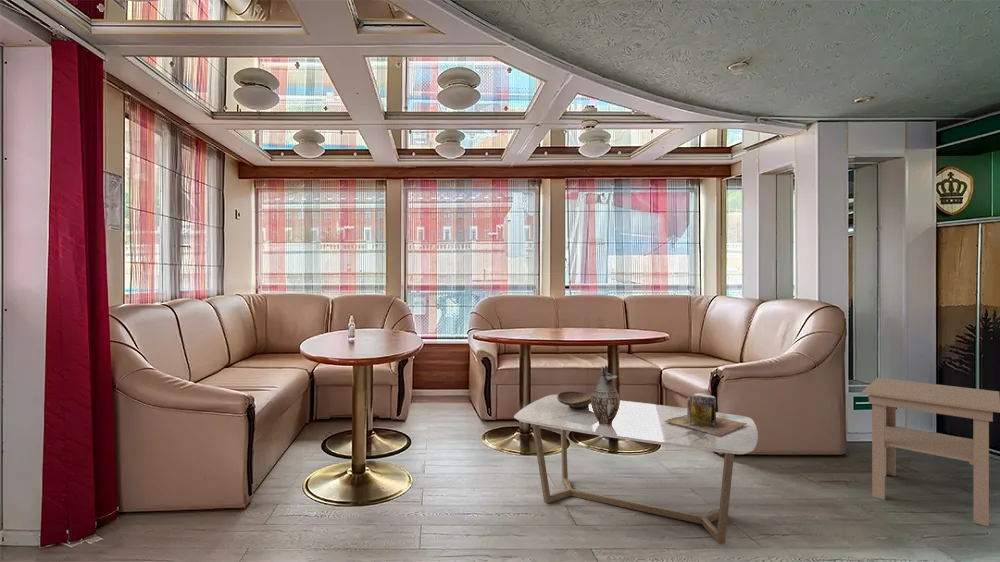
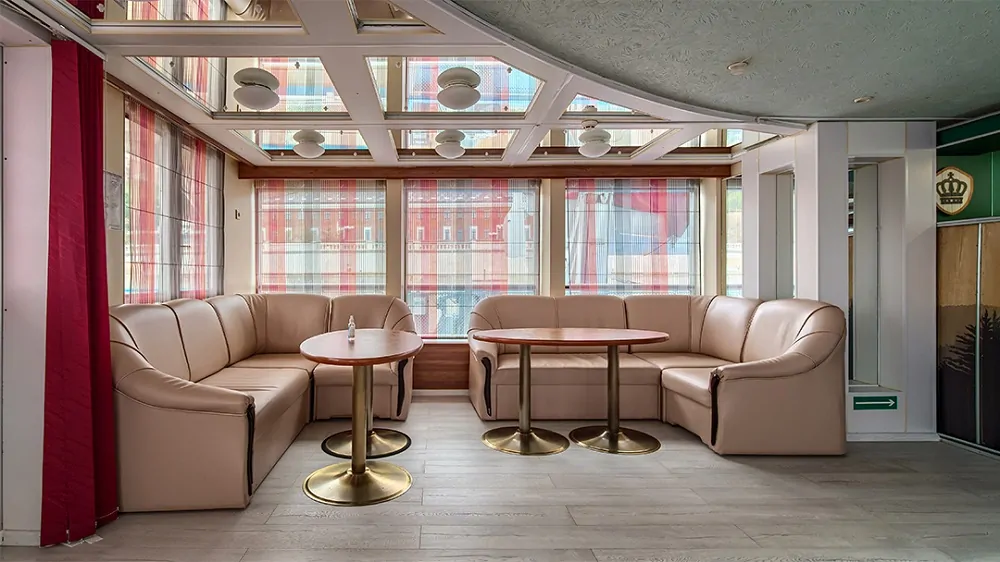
- side table [861,377,1000,527]
- decorative vase [591,365,621,426]
- coffee table [513,394,759,545]
- books [665,392,747,436]
- decorative bowl [557,390,593,410]
